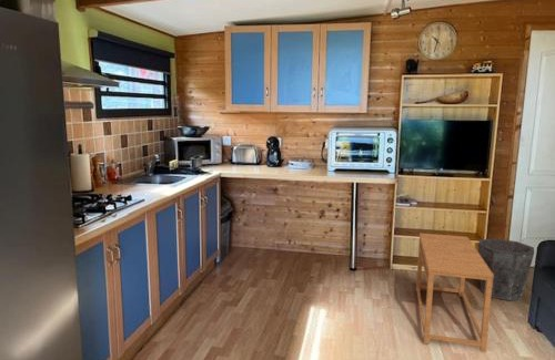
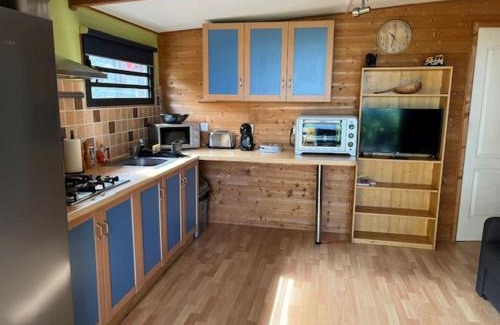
- waste bin [477,237,535,301]
- side table [415,232,494,353]
